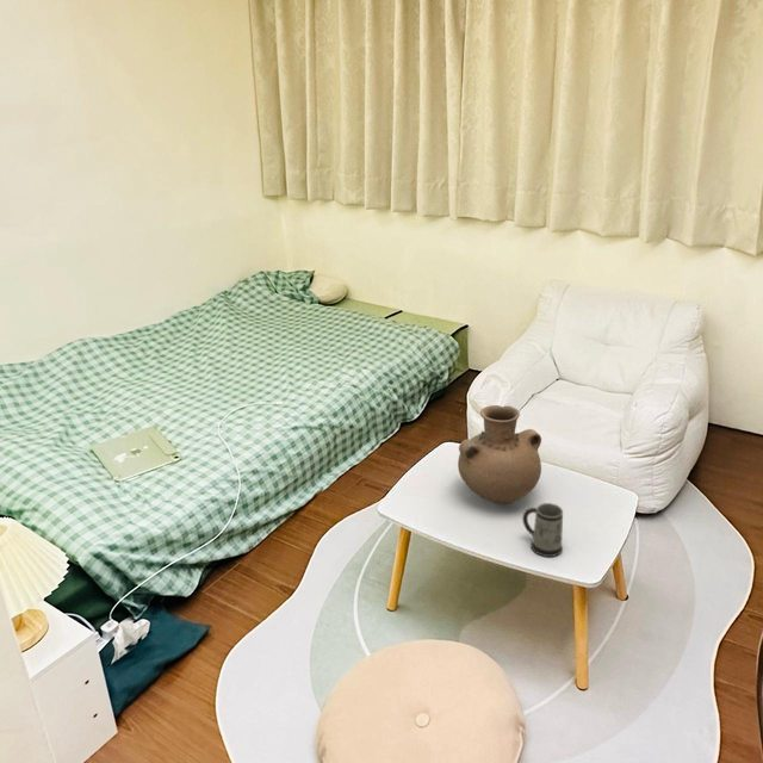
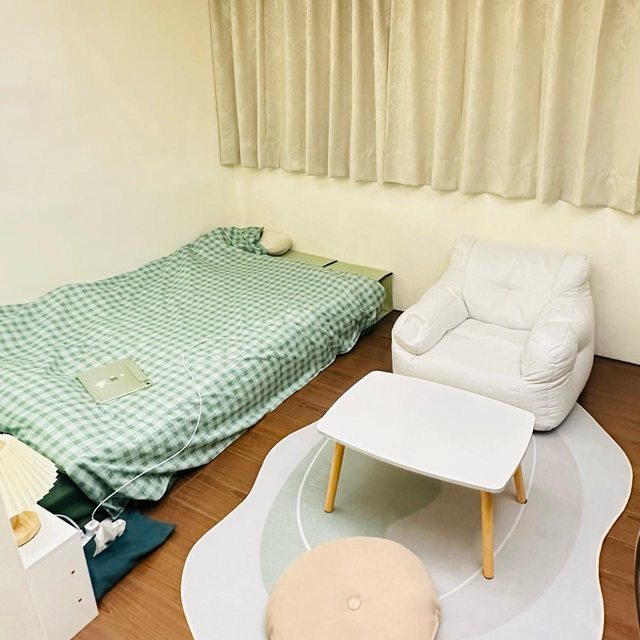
- mug [521,502,564,558]
- vase [457,404,542,504]
